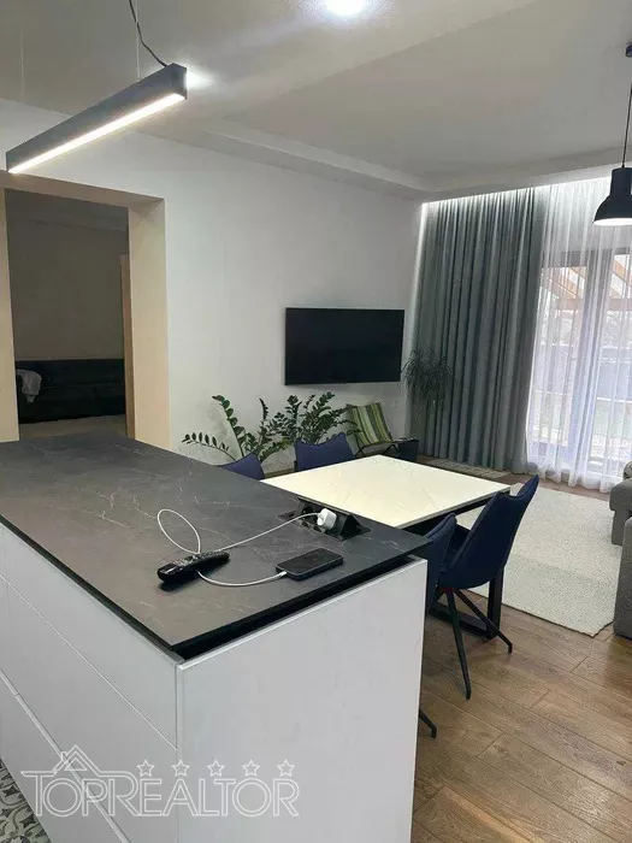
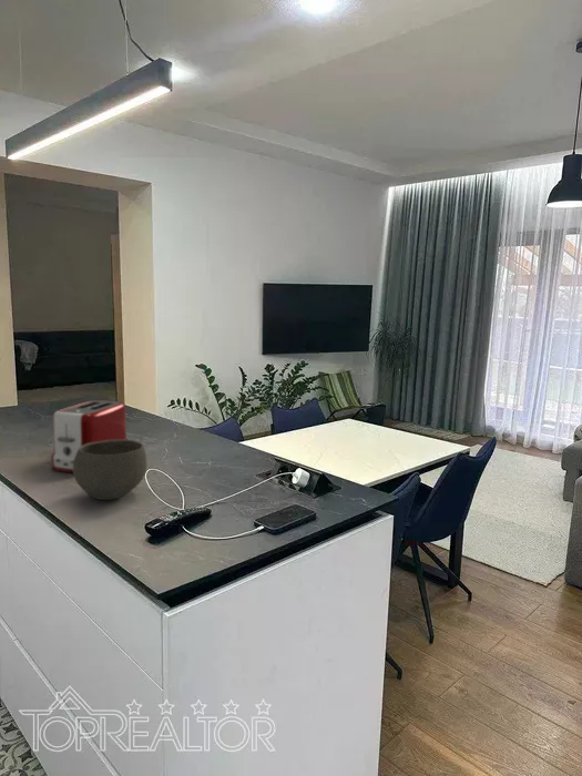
+ toaster [49,399,130,474]
+ bowl [72,439,149,501]
